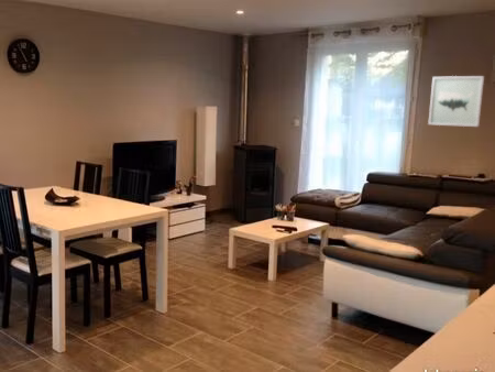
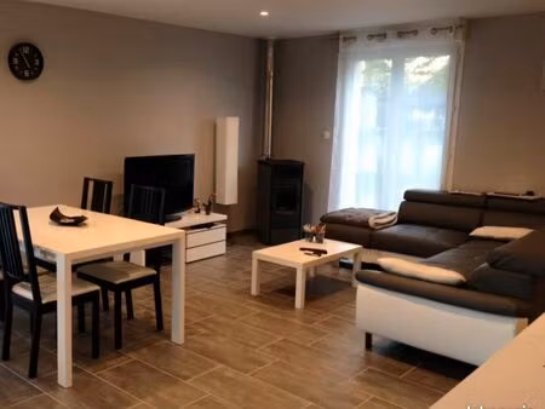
- wall art [427,75,485,128]
